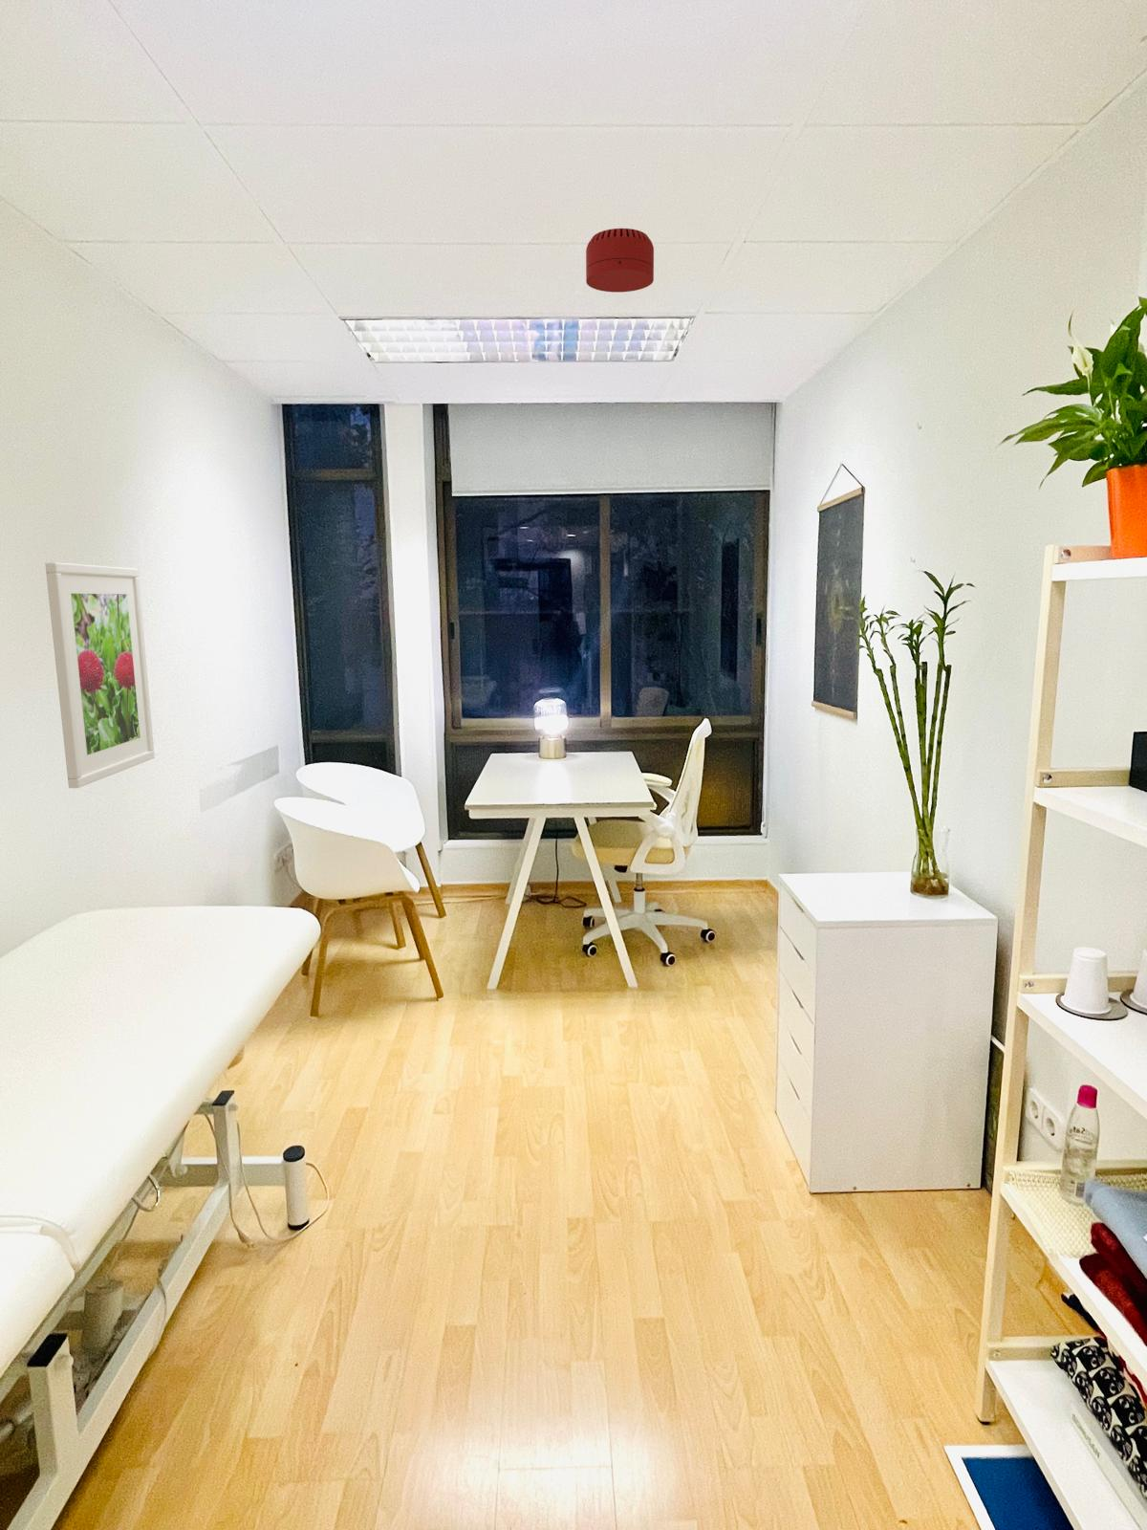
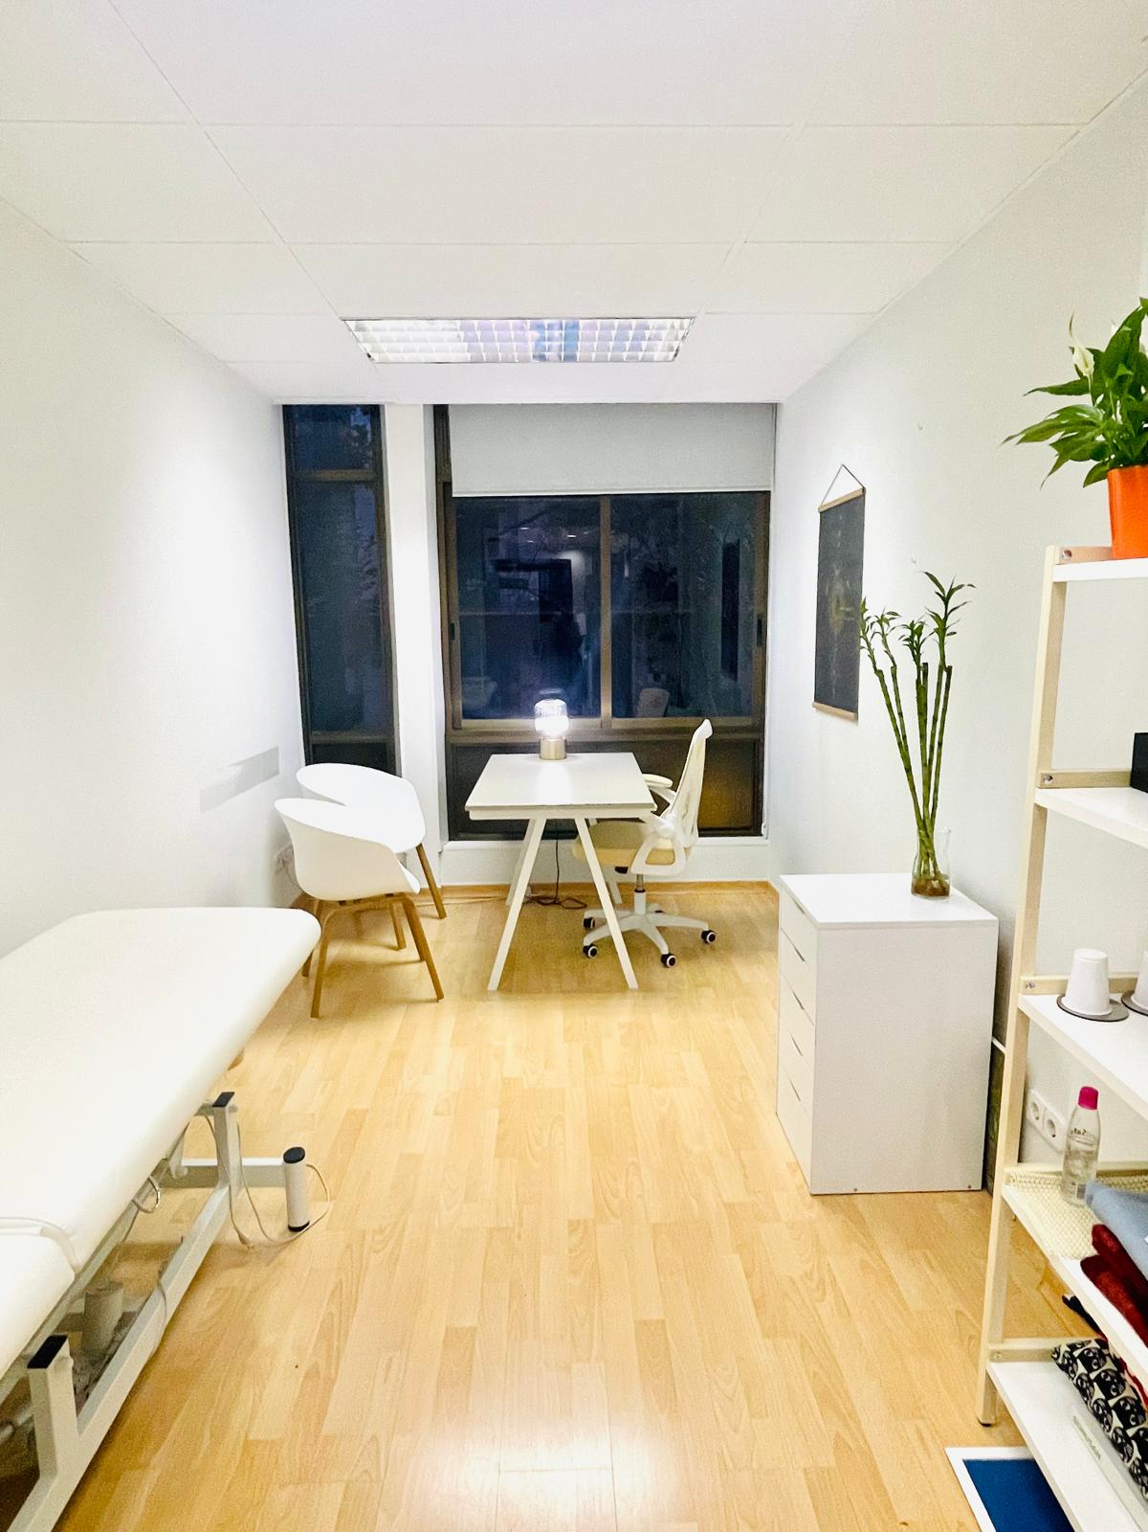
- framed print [45,561,155,789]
- smoke detector [586,228,654,294]
